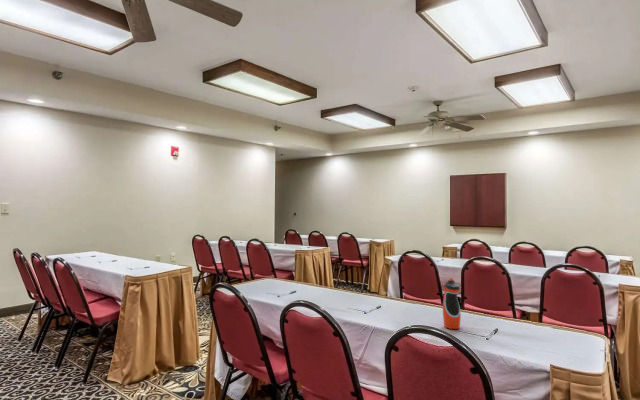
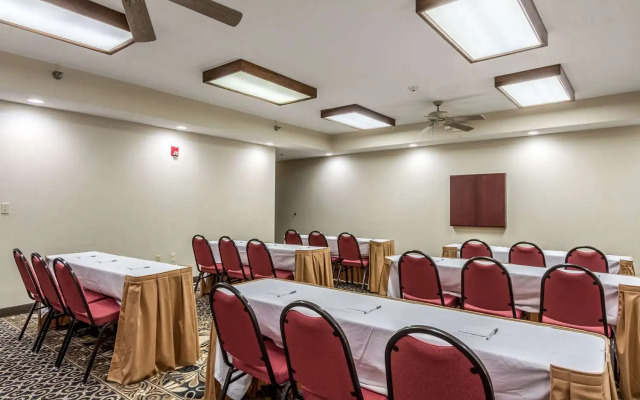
- water bottle [442,277,462,330]
